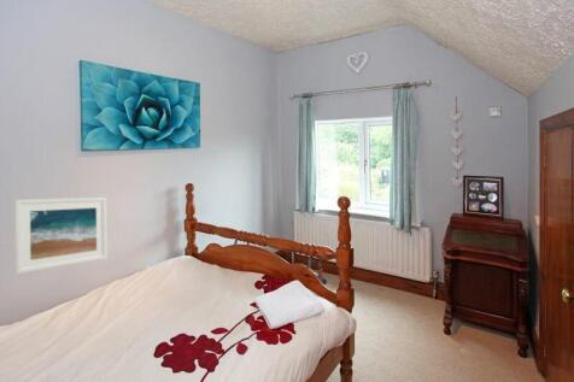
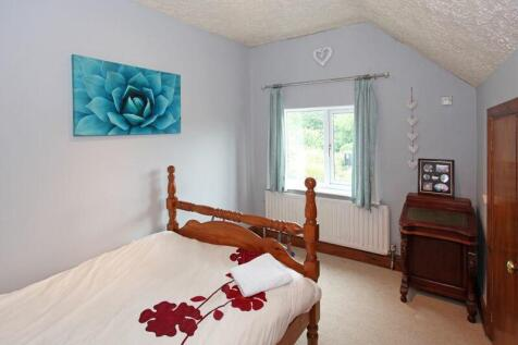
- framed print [13,196,109,275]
